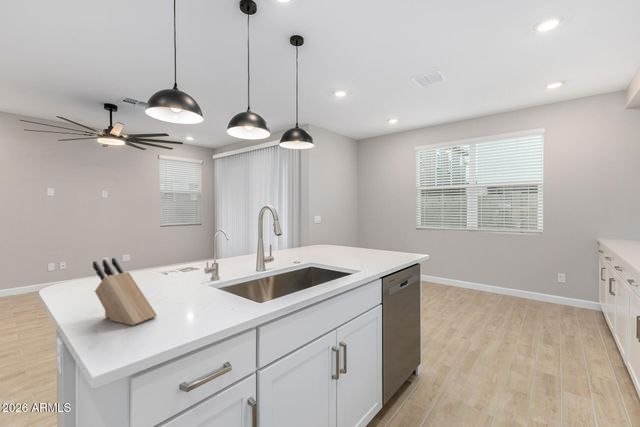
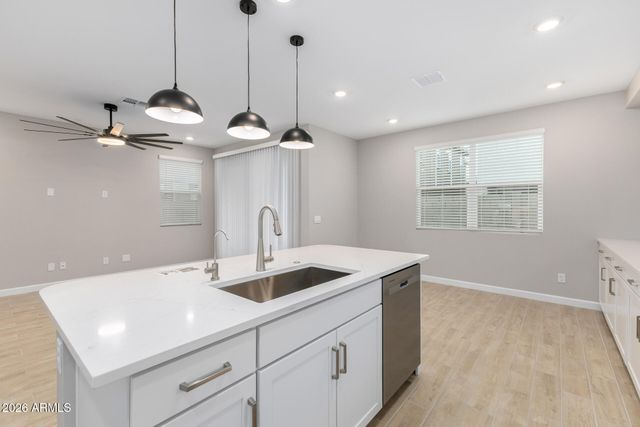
- knife block [92,257,158,327]
